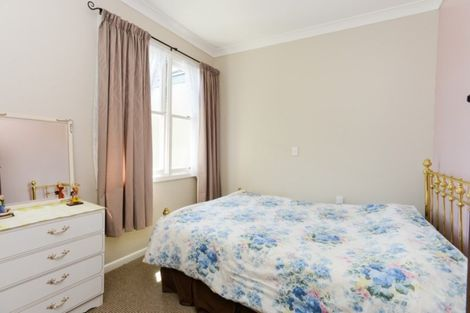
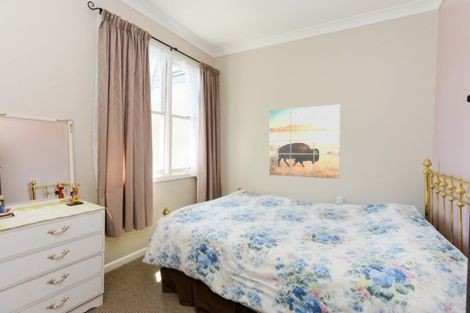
+ wall art [269,104,341,180]
